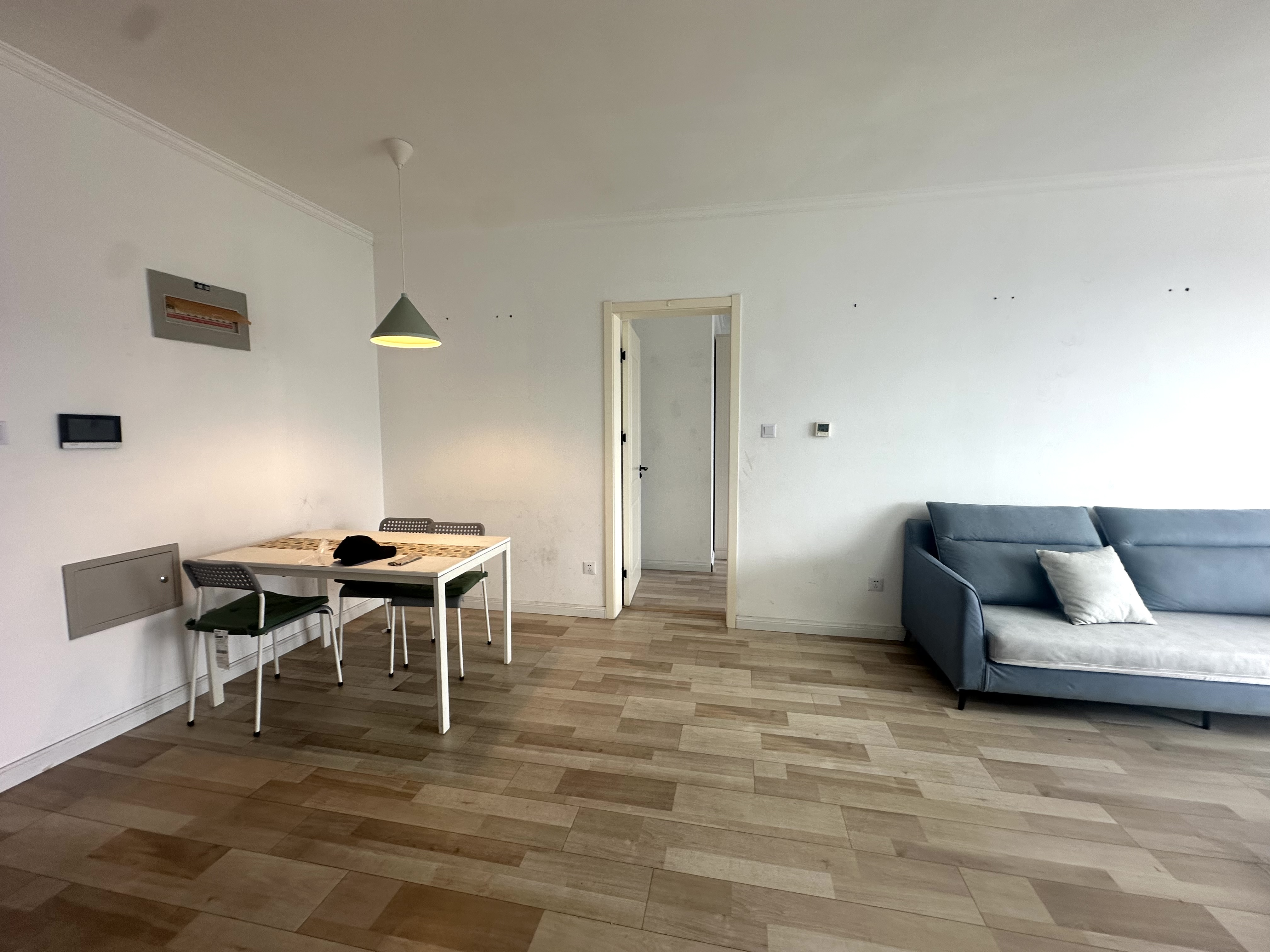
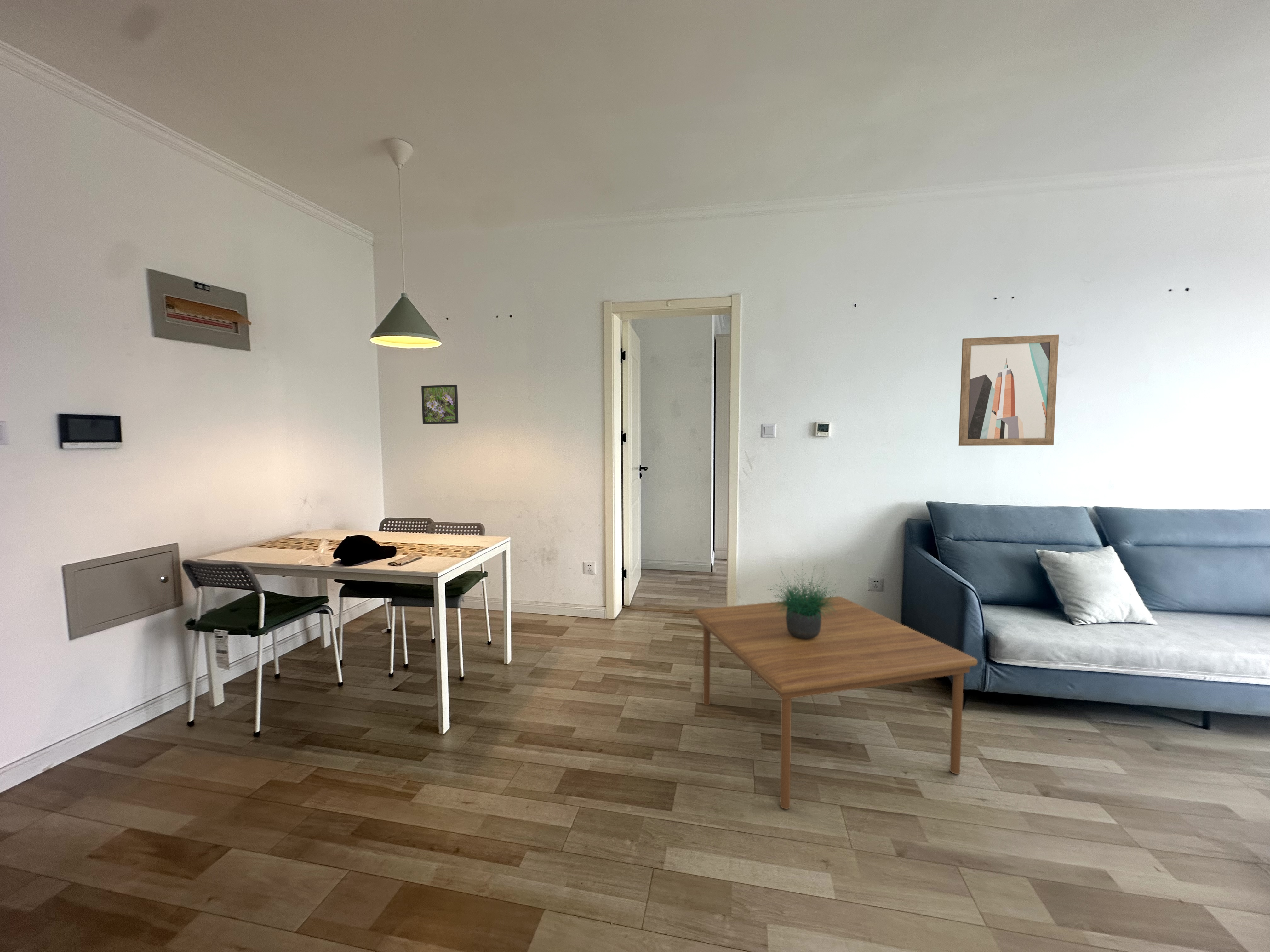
+ wall art [958,334,1059,446]
+ coffee table [693,596,978,809]
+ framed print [421,384,459,424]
+ potted plant [762,560,841,640]
